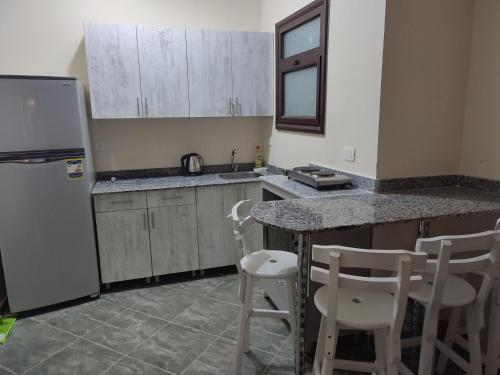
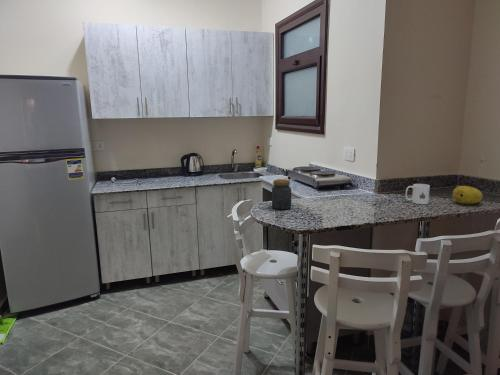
+ jar [271,178,292,211]
+ mug [405,183,431,205]
+ fruit [452,185,484,205]
